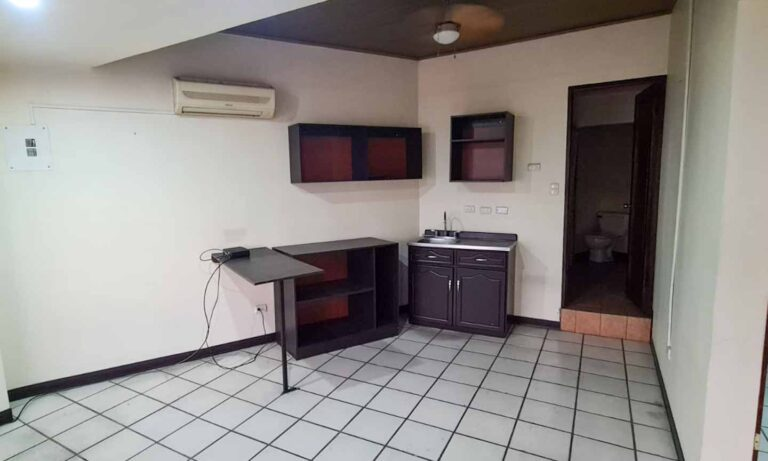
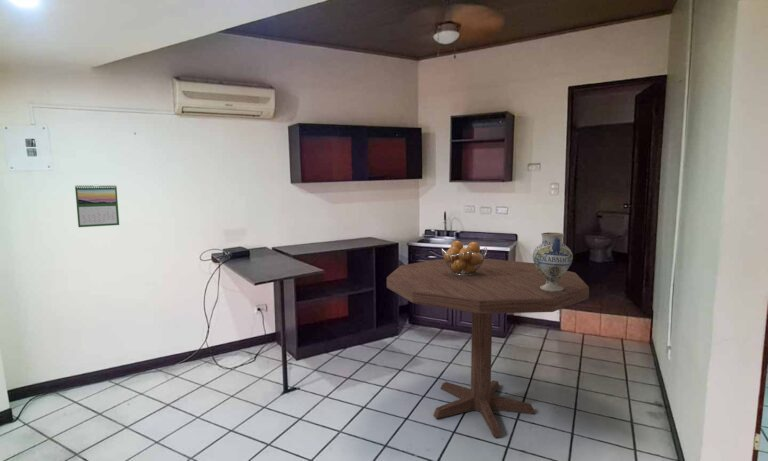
+ dining table [386,258,590,438]
+ pitcher [532,231,574,292]
+ calendar [74,183,120,228]
+ fruit basket [441,240,488,276]
